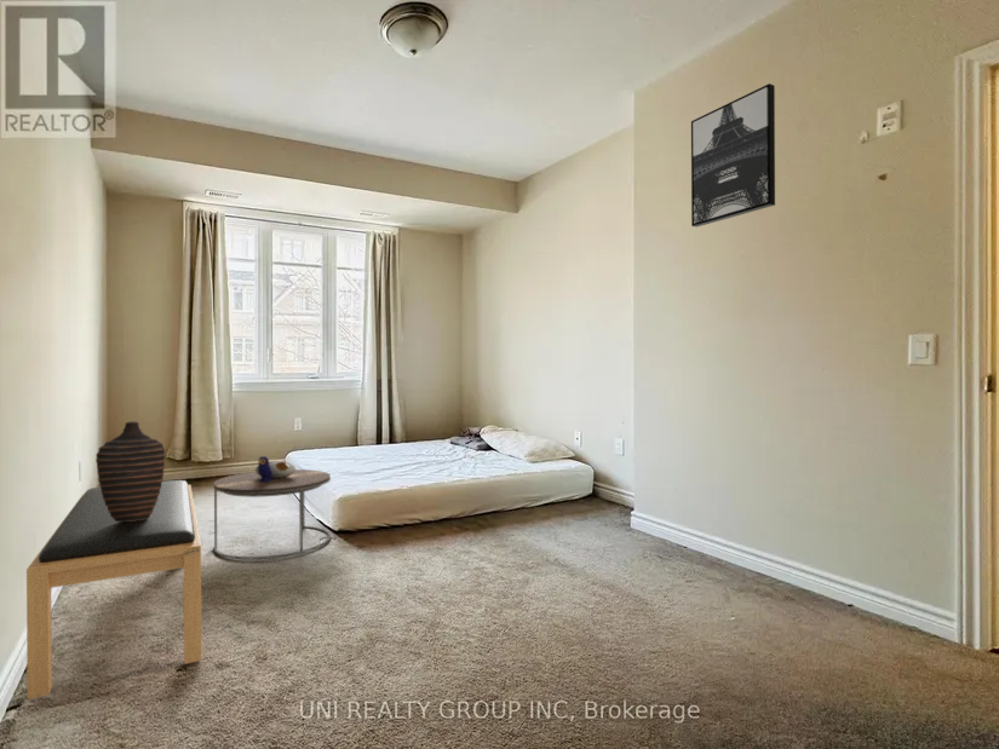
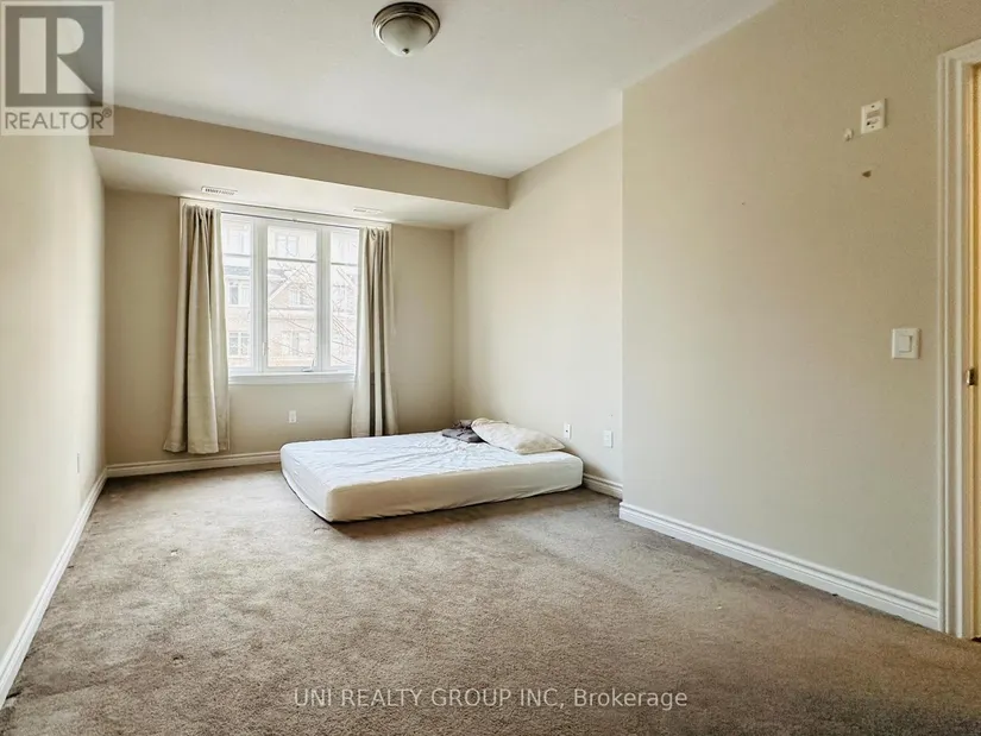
- decorative vase [94,421,167,522]
- bench [25,479,202,701]
- side table [212,455,332,560]
- wall art [690,82,776,229]
